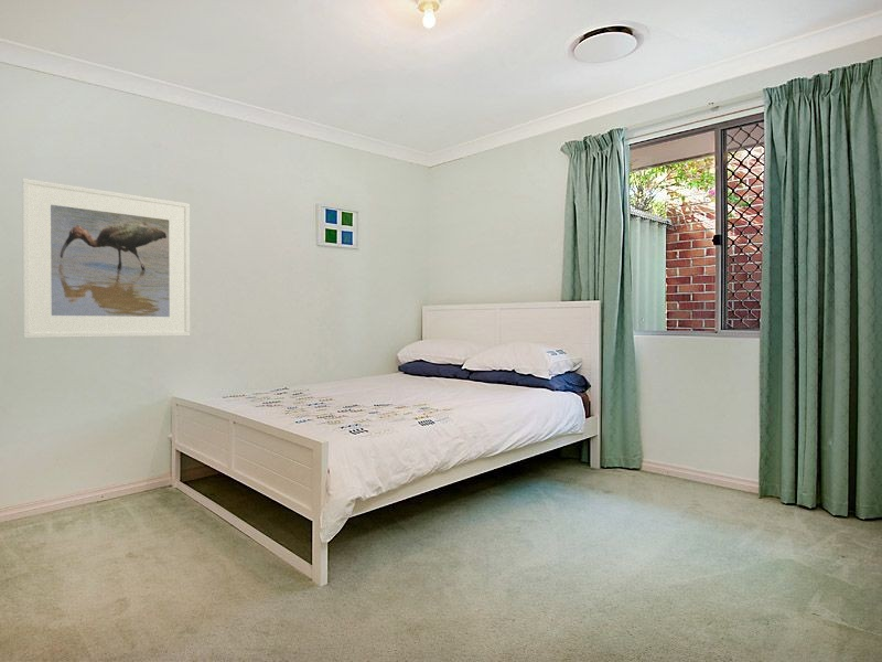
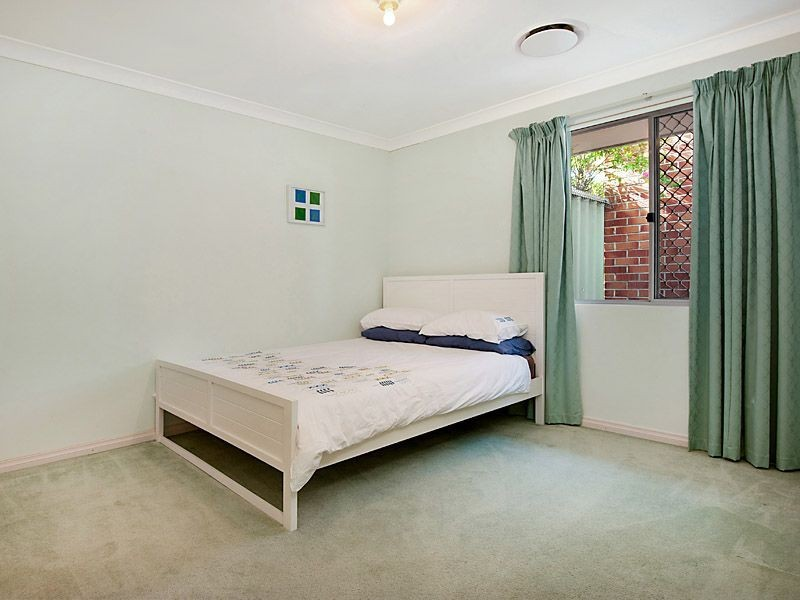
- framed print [21,178,191,339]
